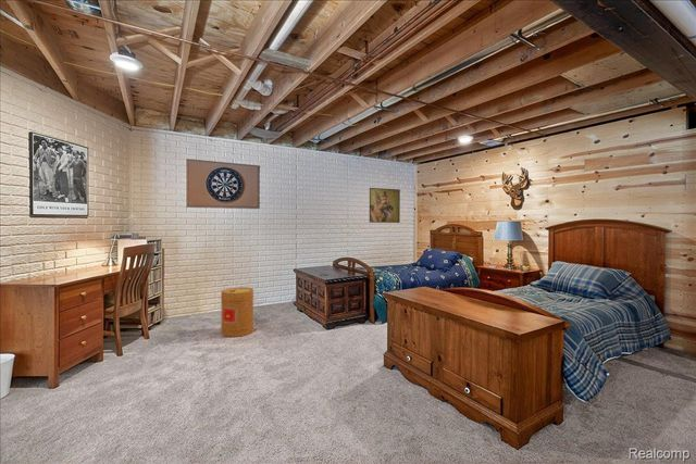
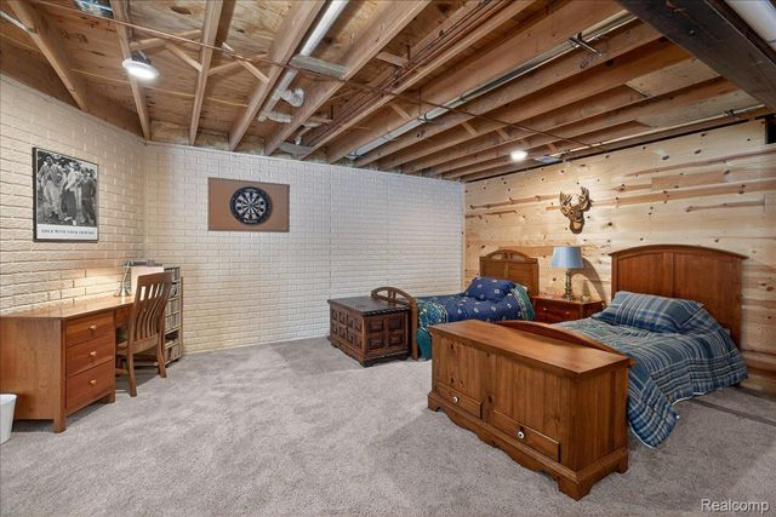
- basket [220,286,254,338]
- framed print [369,187,401,224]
